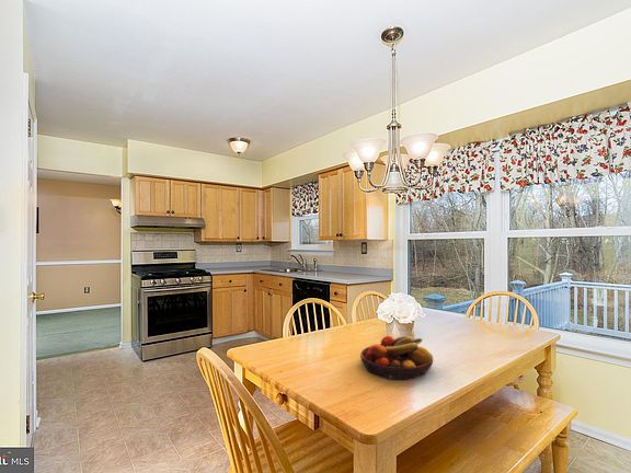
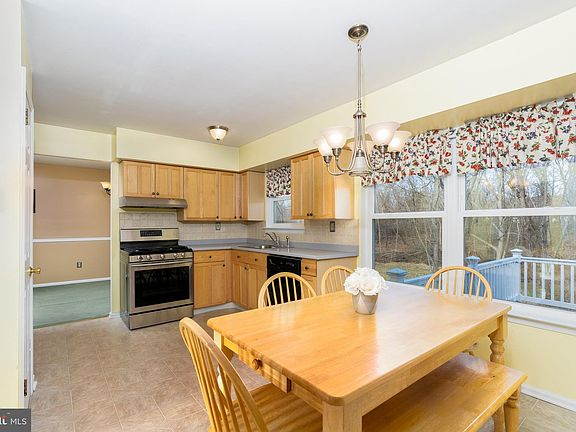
- fruit bowl [359,331,434,381]
